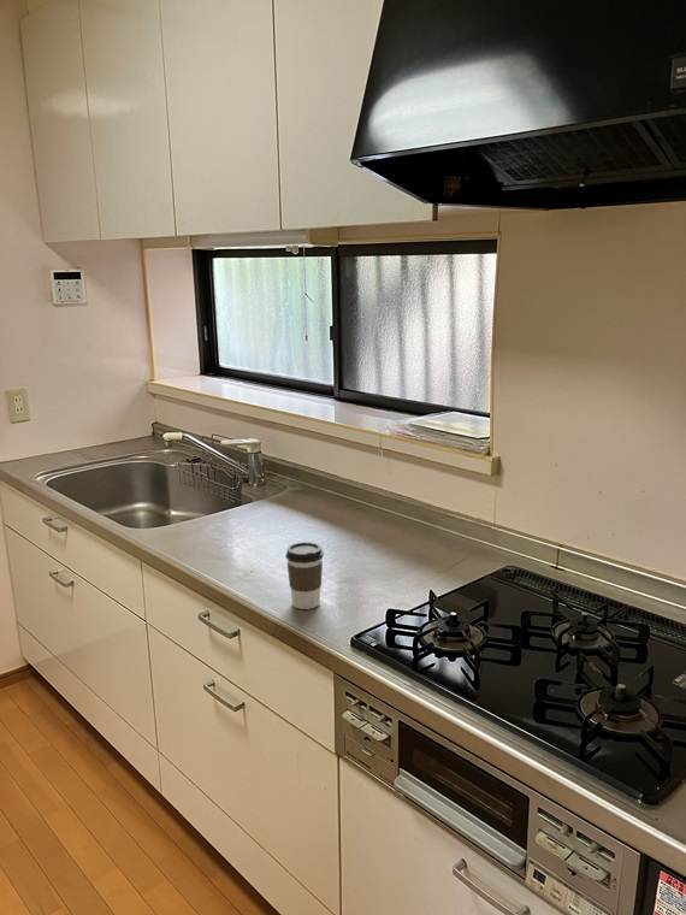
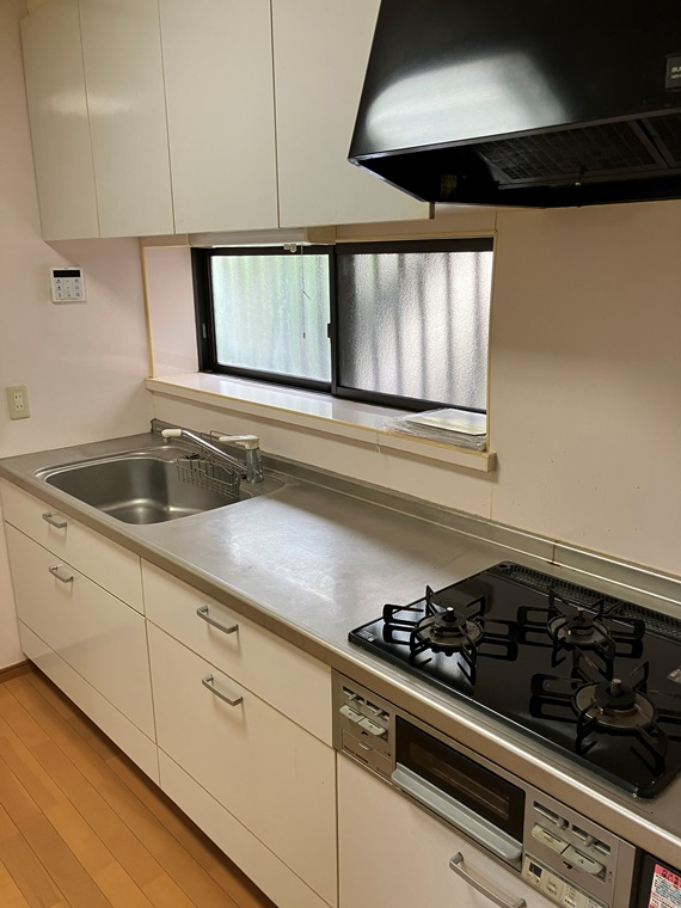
- coffee cup [284,541,325,610]
